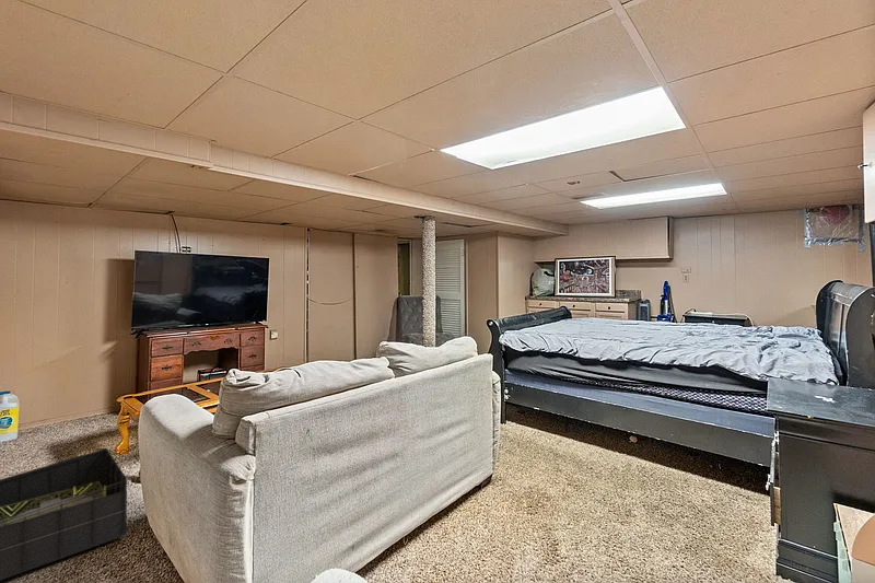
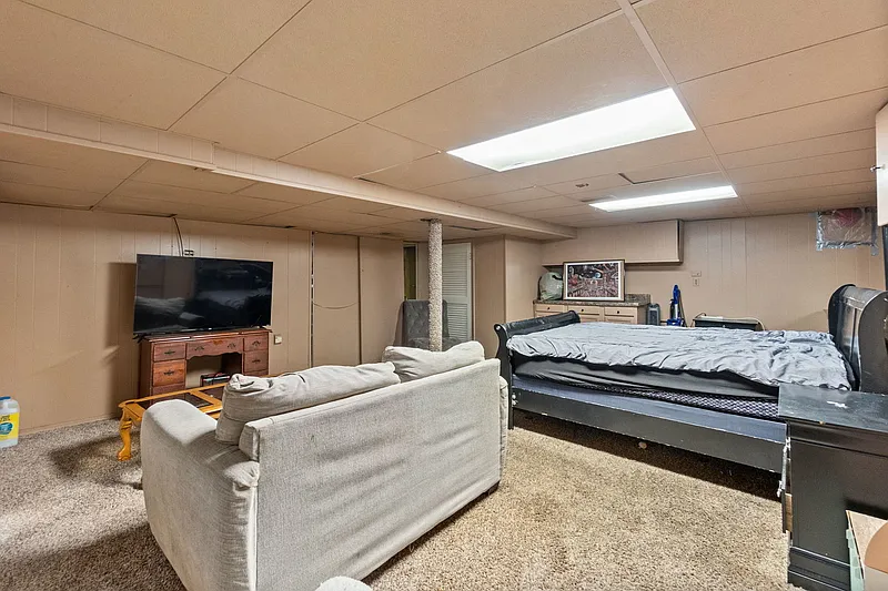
- storage bin [0,447,129,582]
